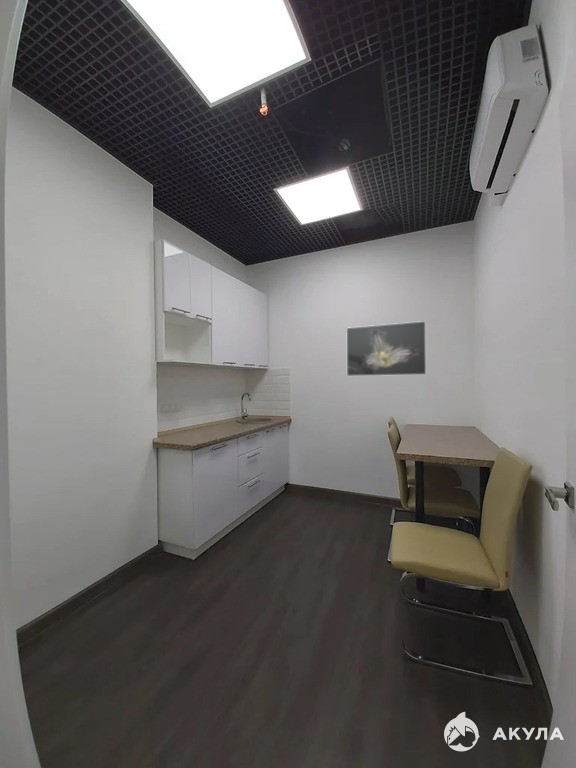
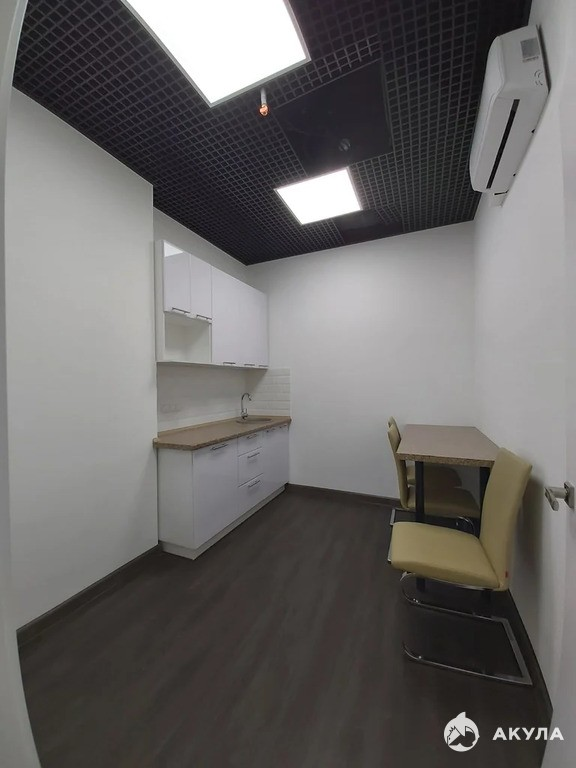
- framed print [345,320,427,377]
